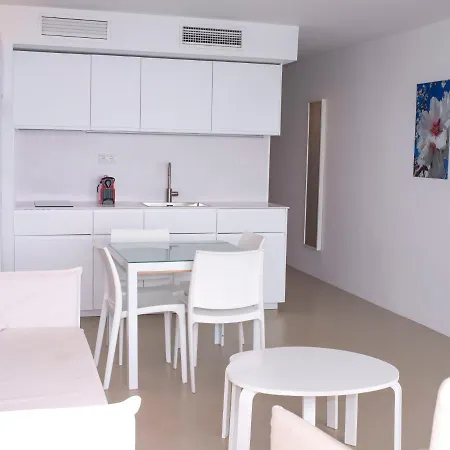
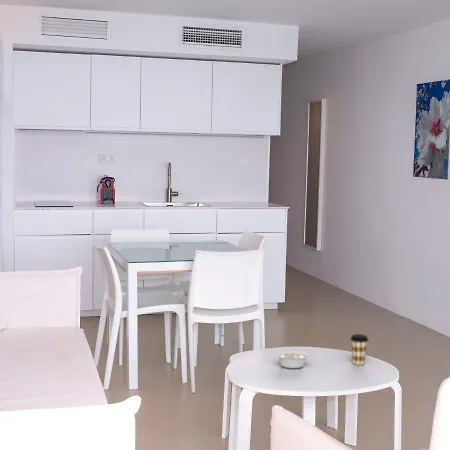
+ legume [276,350,316,369]
+ coffee cup [349,333,370,366]
